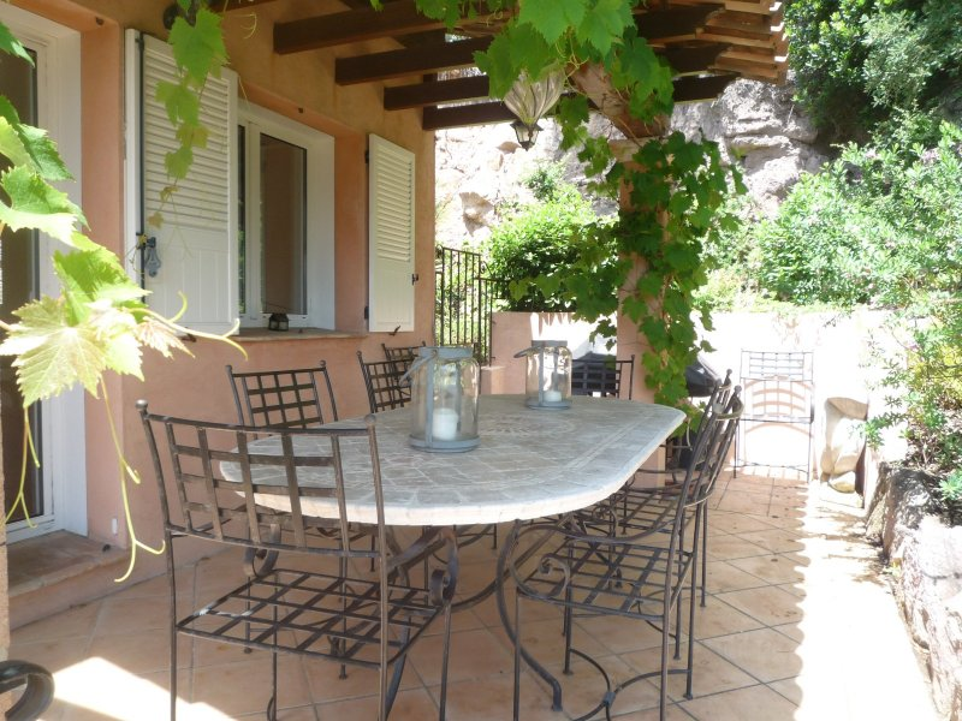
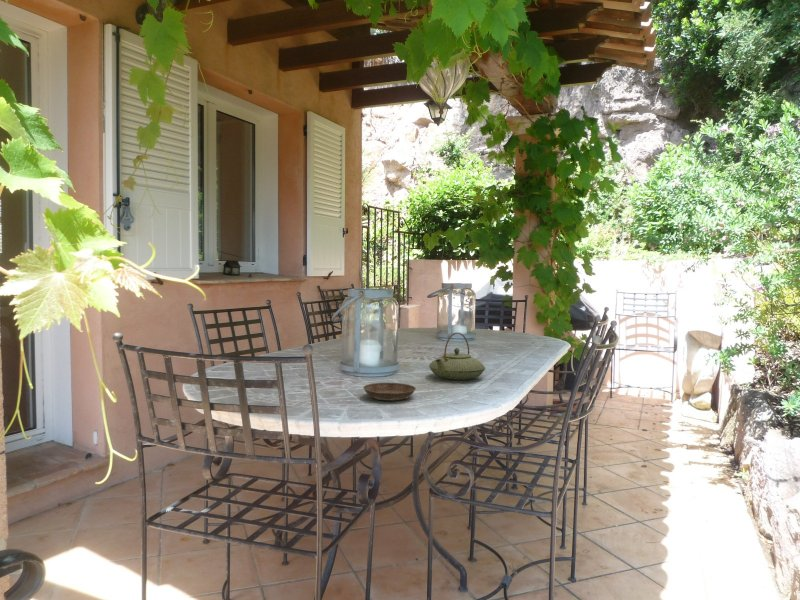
+ teapot [428,332,486,381]
+ saucer [362,382,417,401]
